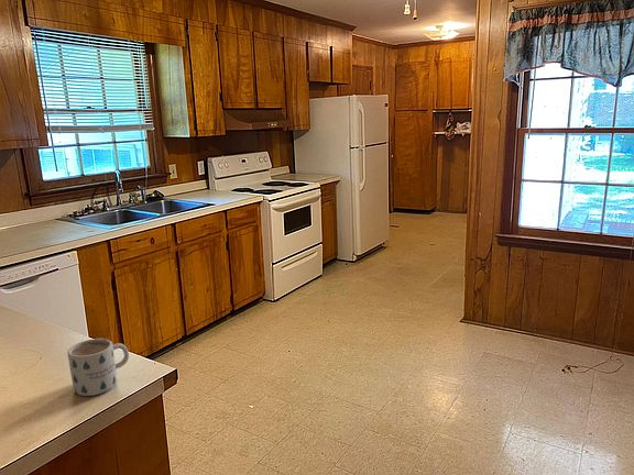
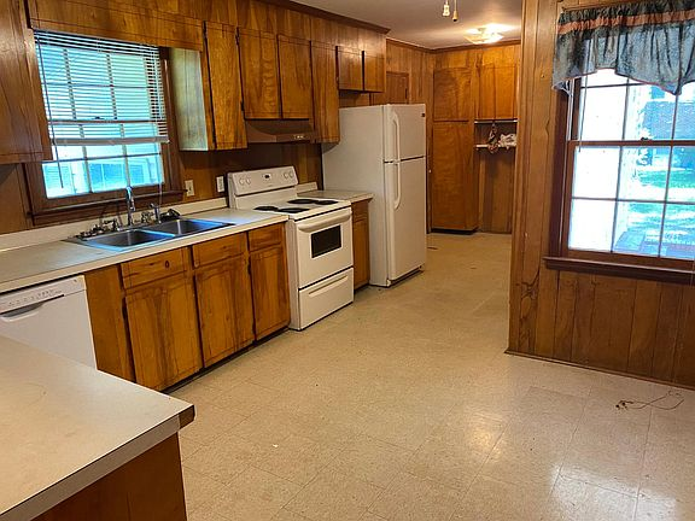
- mug [67,338,130,397]
